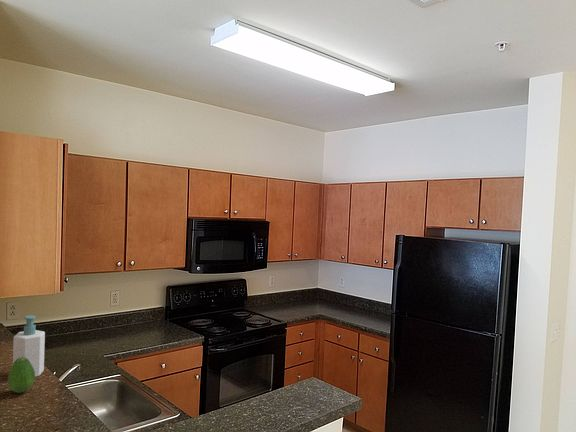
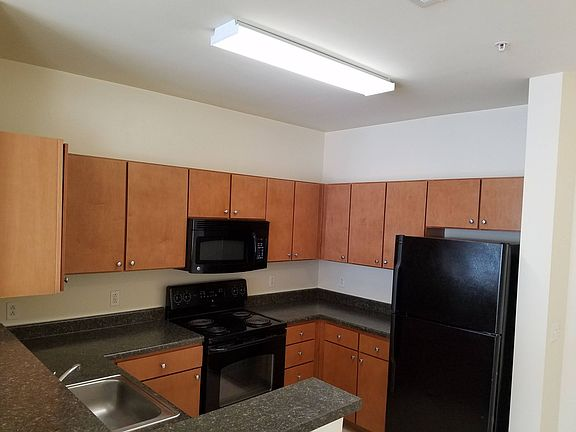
- soap bottle [12,314,46,378]
- fruit [7,357,36,394]
